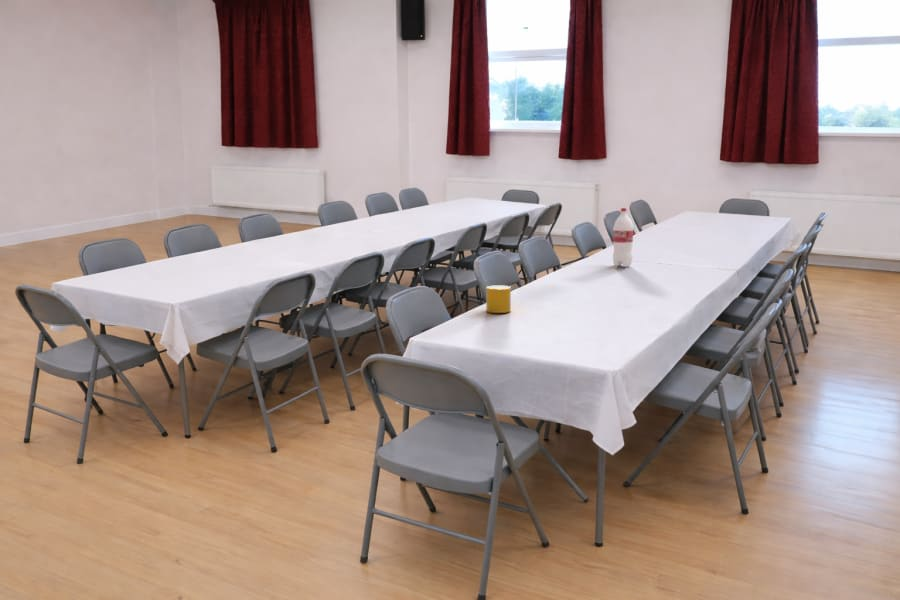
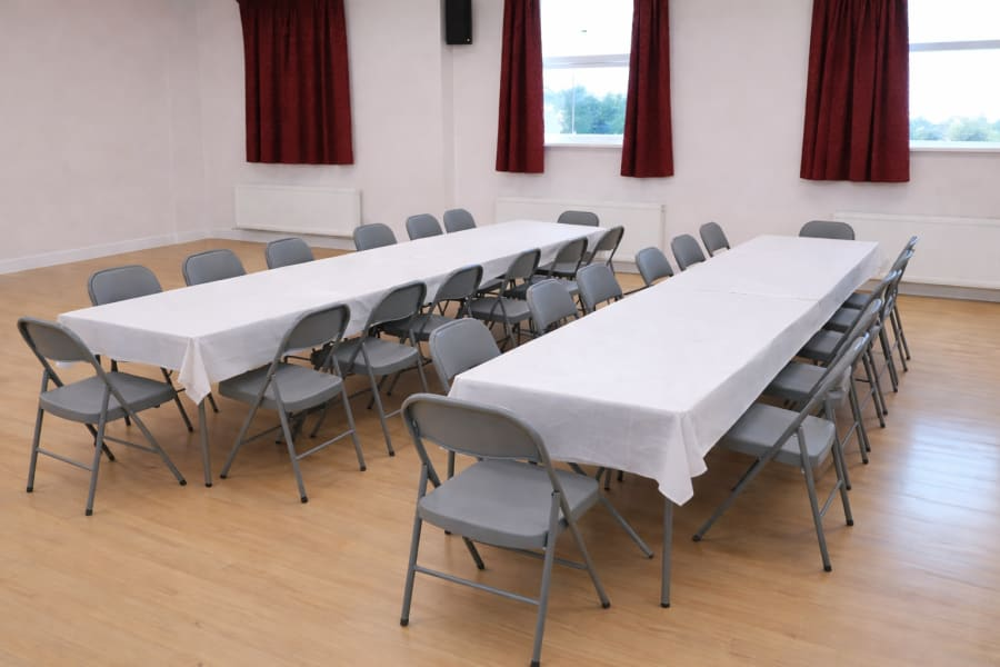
- cup [485,284,512,314]
- bottle [612,207,634,268]
